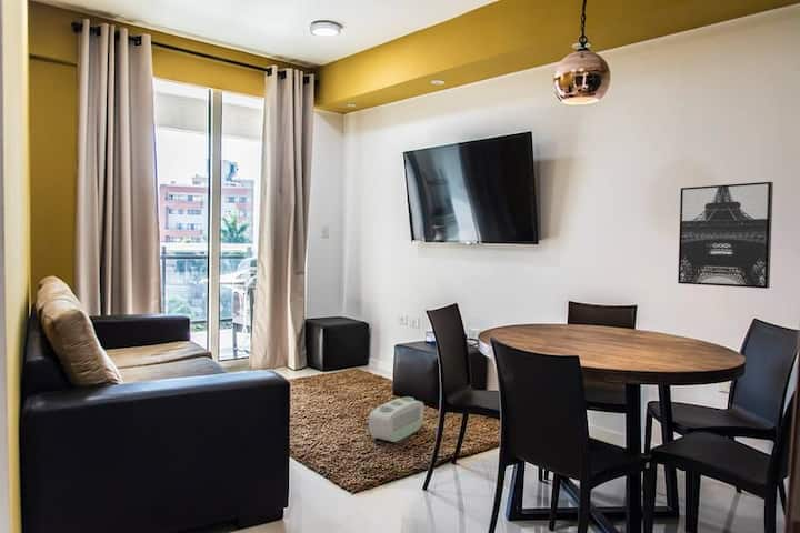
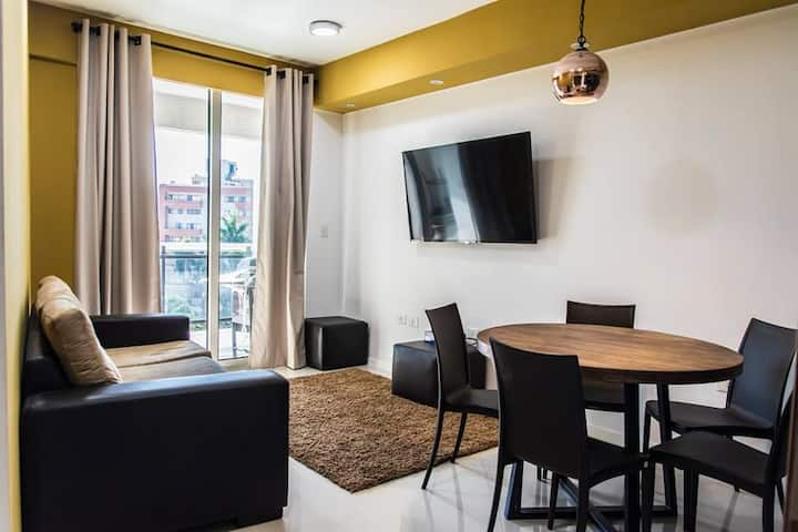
- air purifier [368,396,426,443]
- wall art [677,181,774,290]
